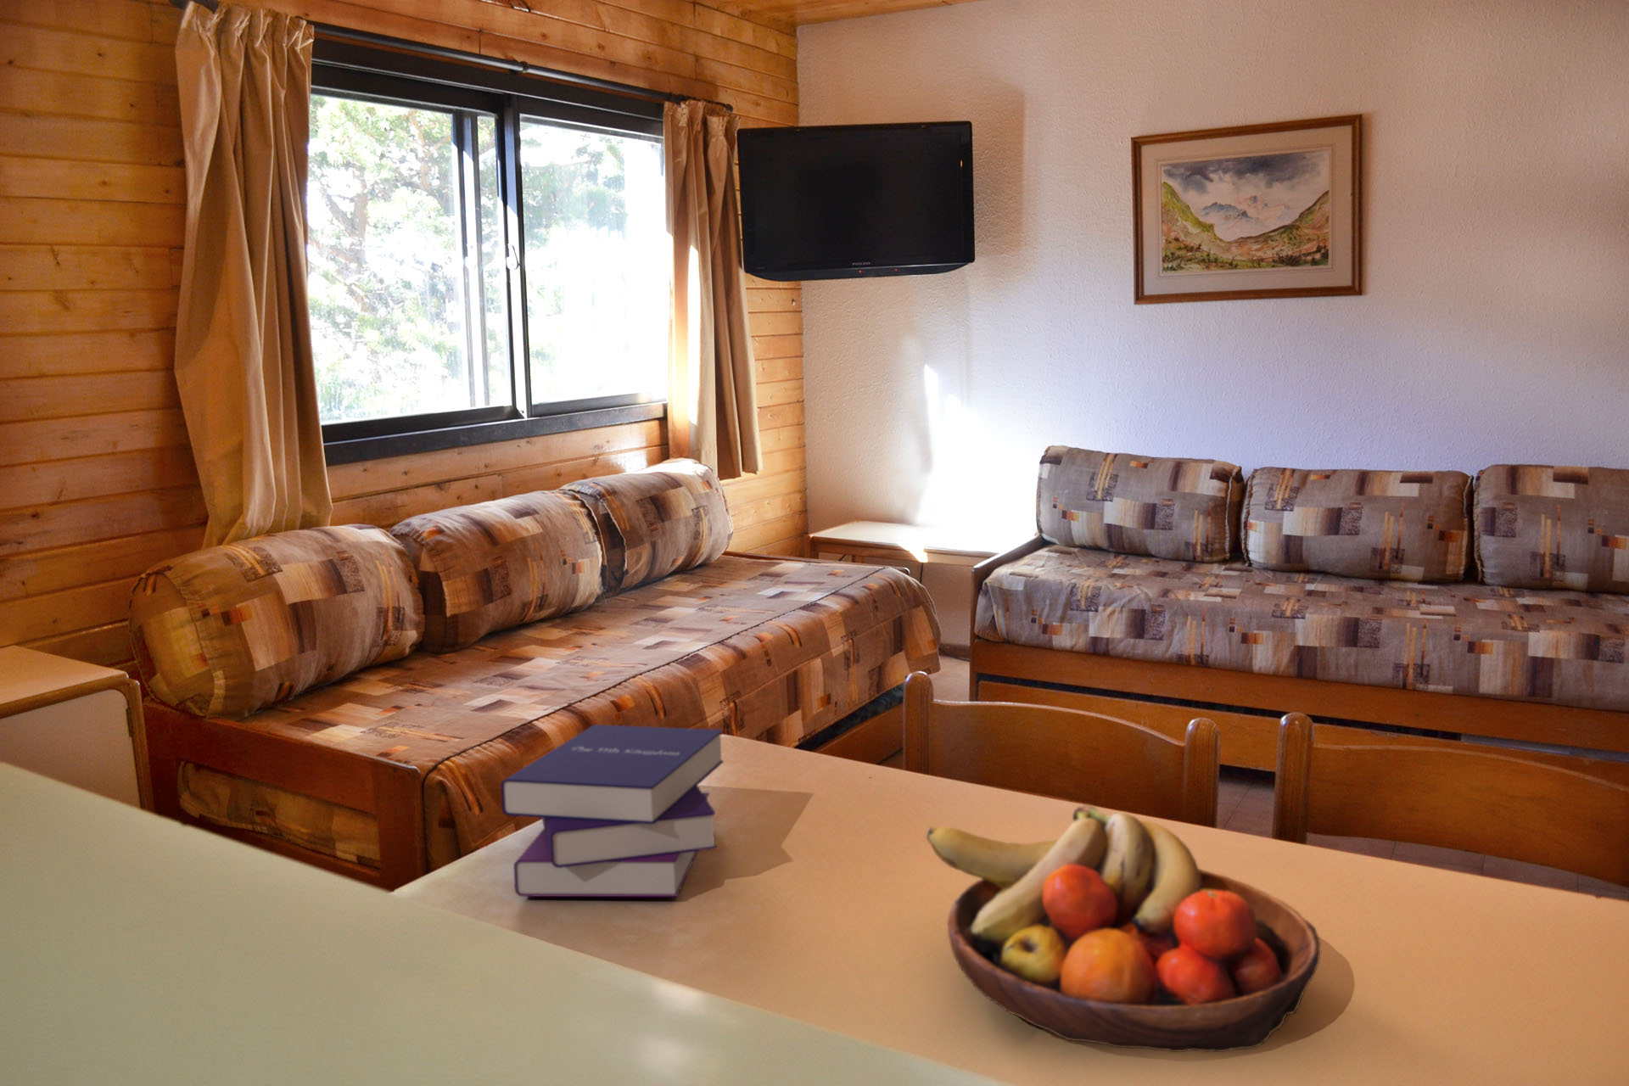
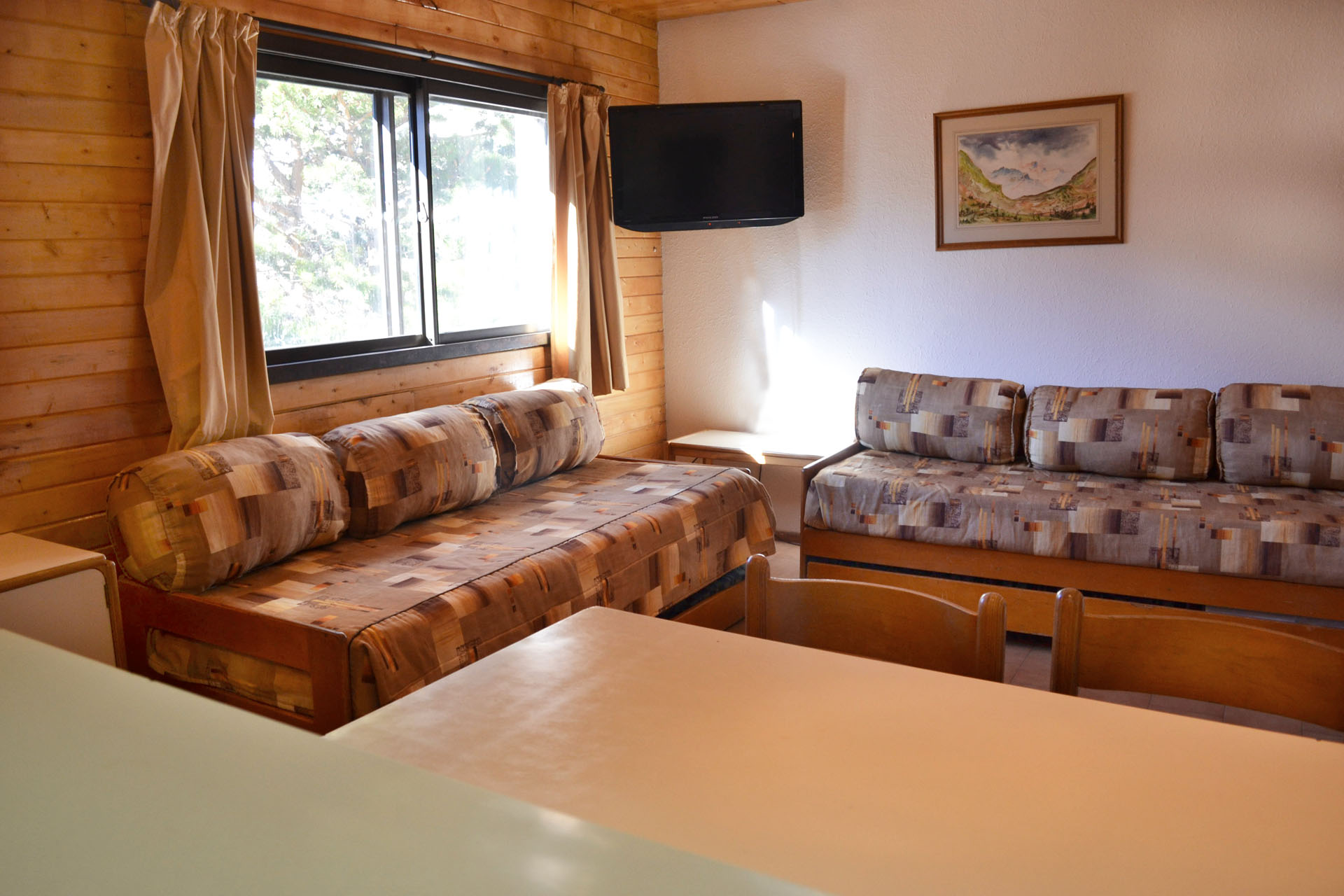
- fruit bowl [926,805,1321,1053]
- book [499,724,725,898]
